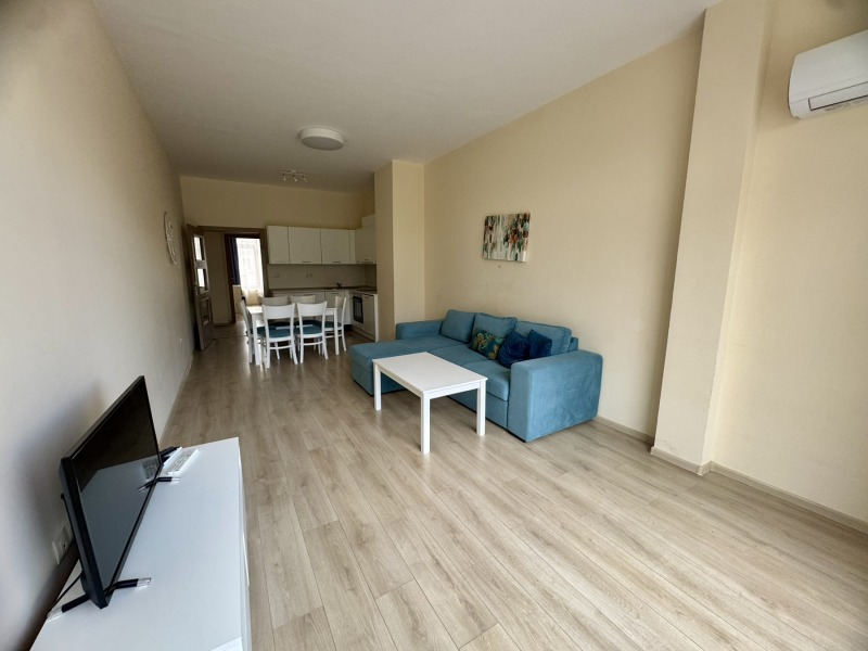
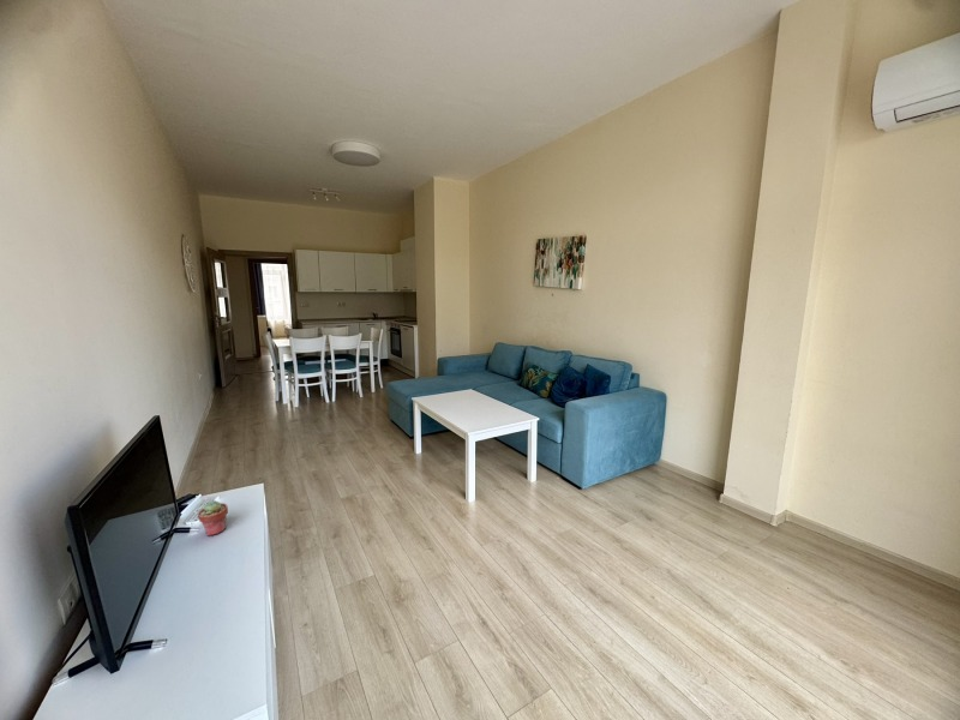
+ potted succulent [197,499,229,538]
